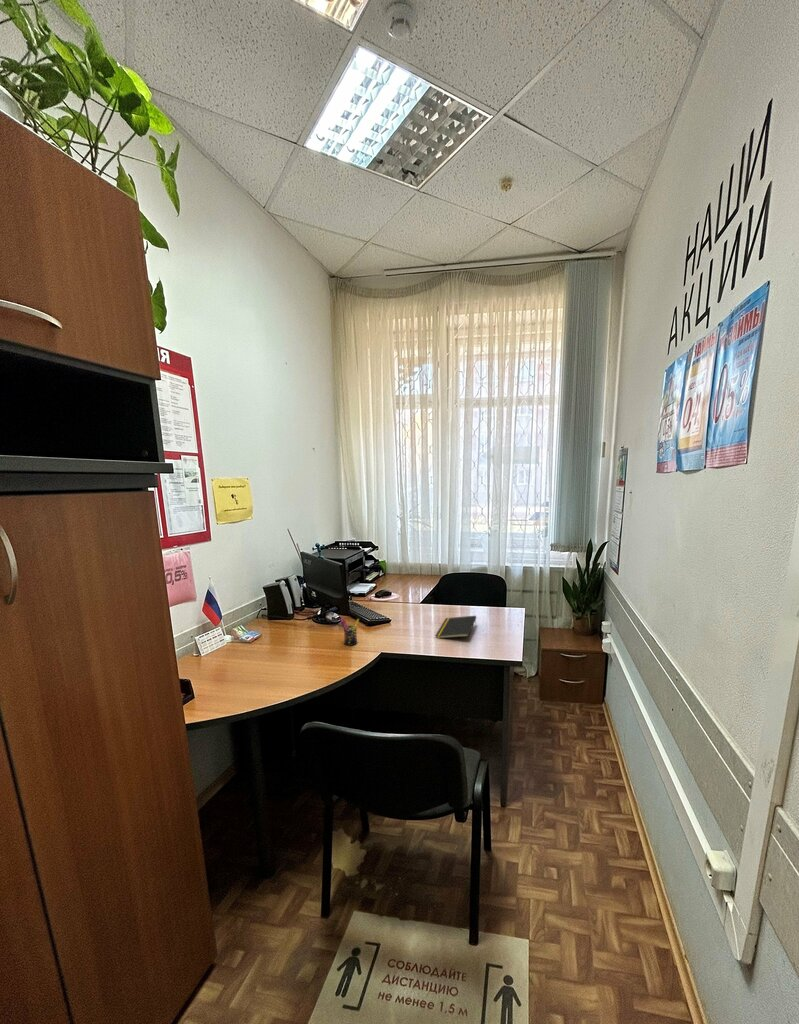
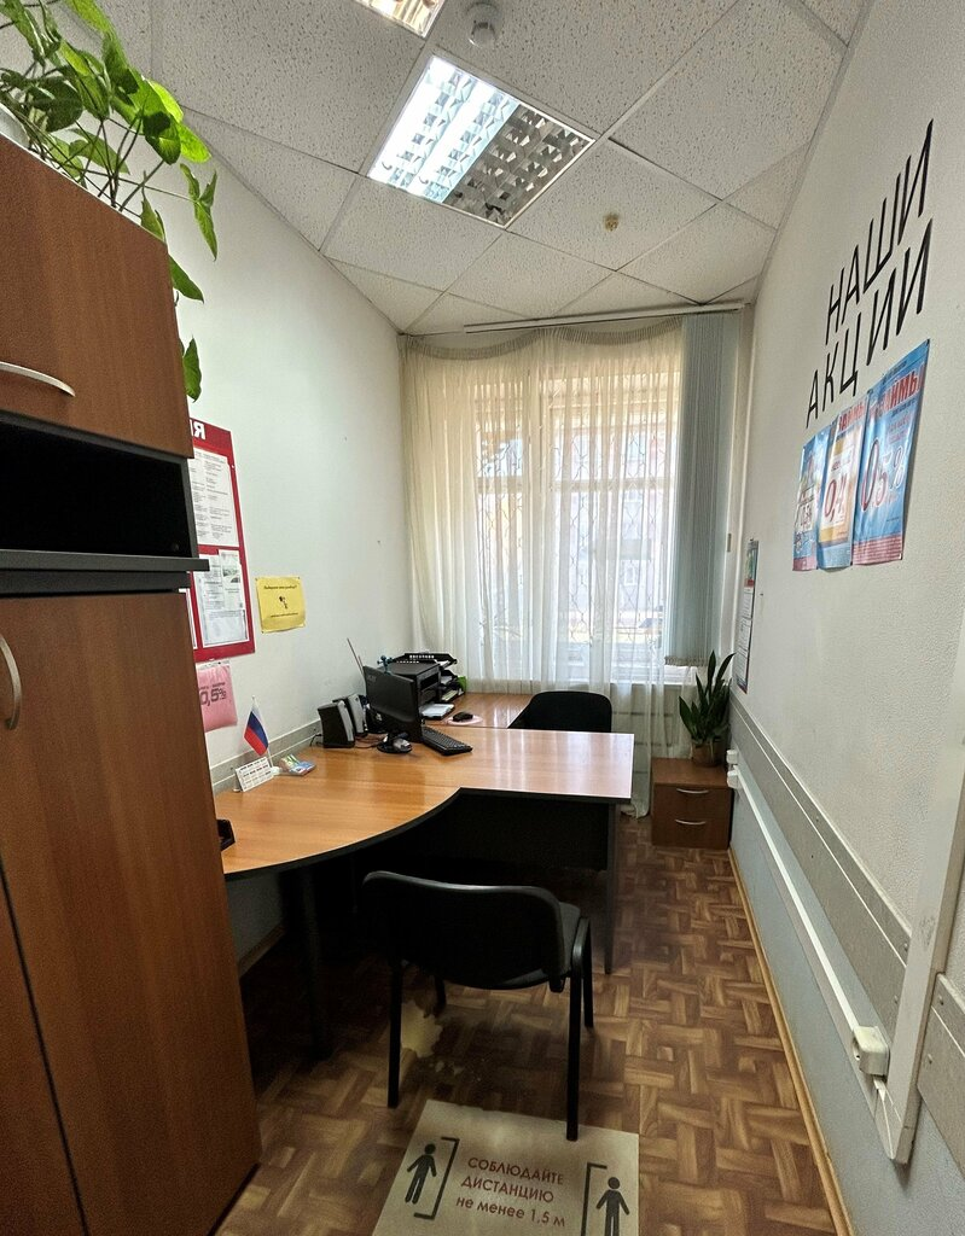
- pen holder [339,617,360,647]
- notepad [434,615,477,639]
